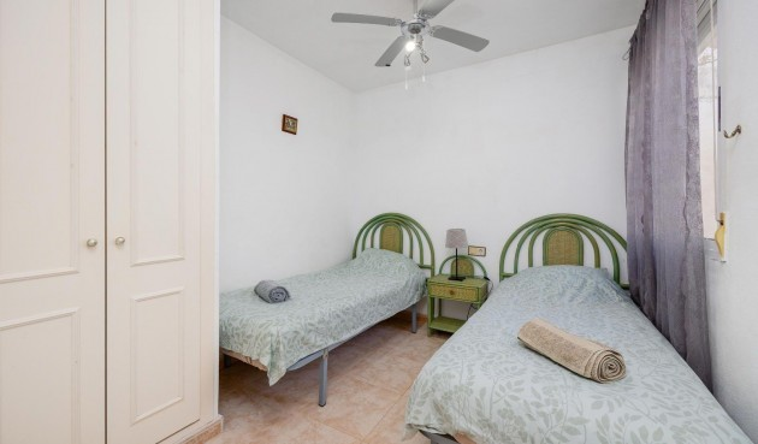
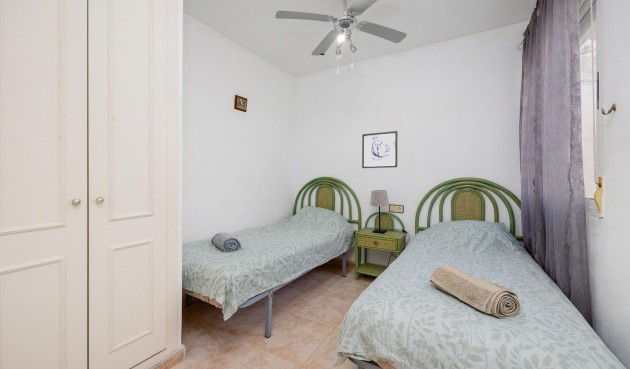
+ wall art [361,130,399,169]
